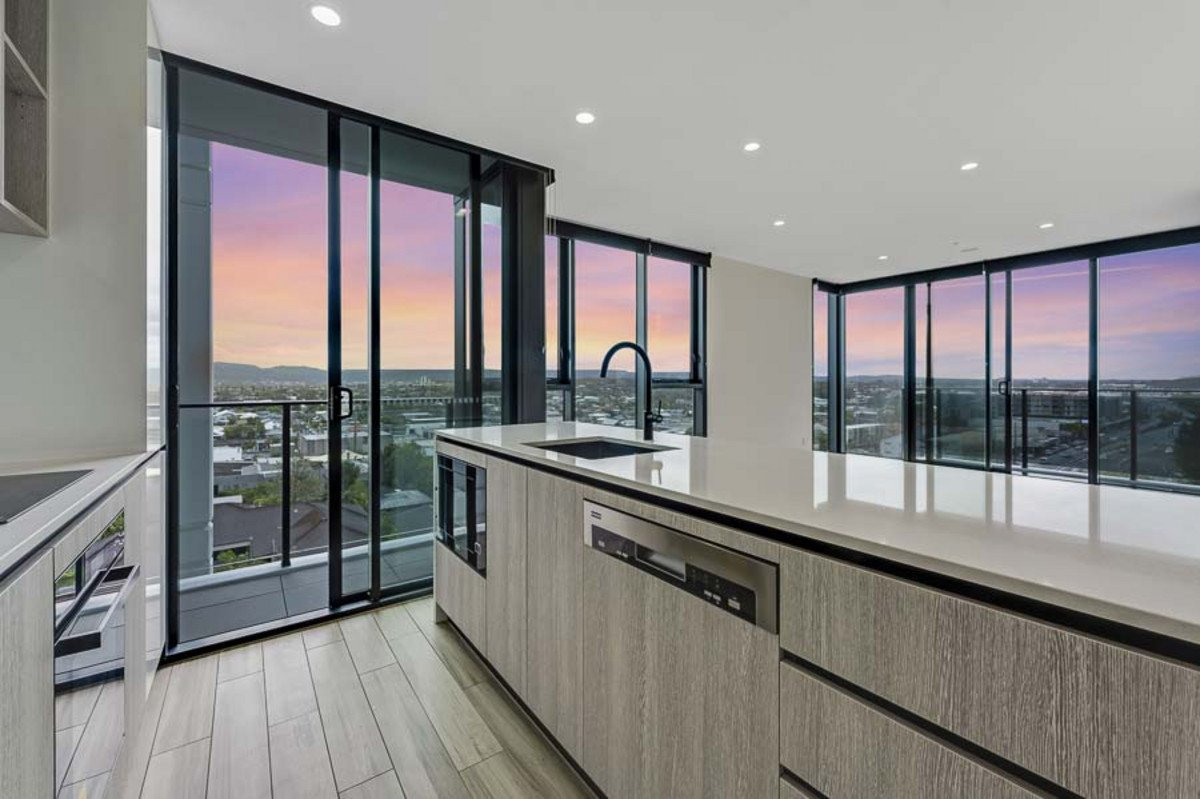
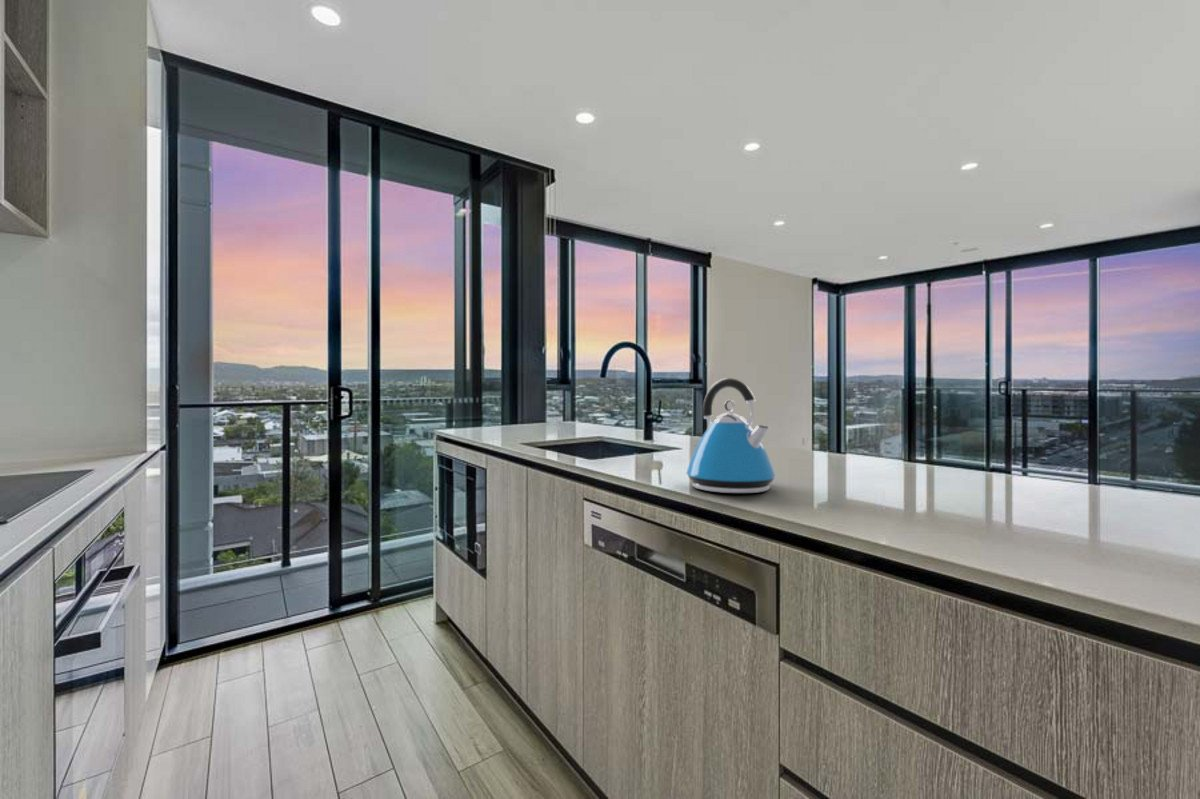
+ kettle [685,377,777,494]
